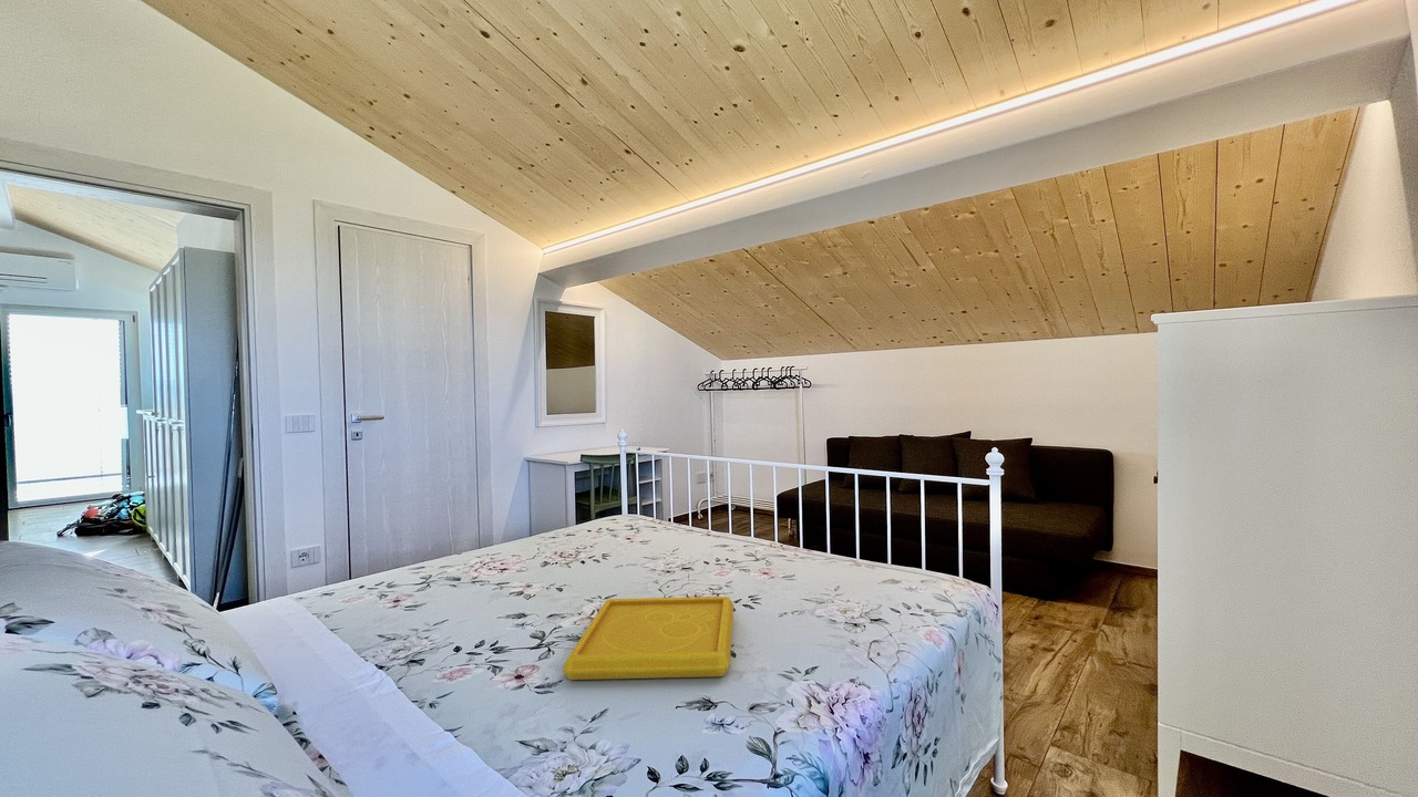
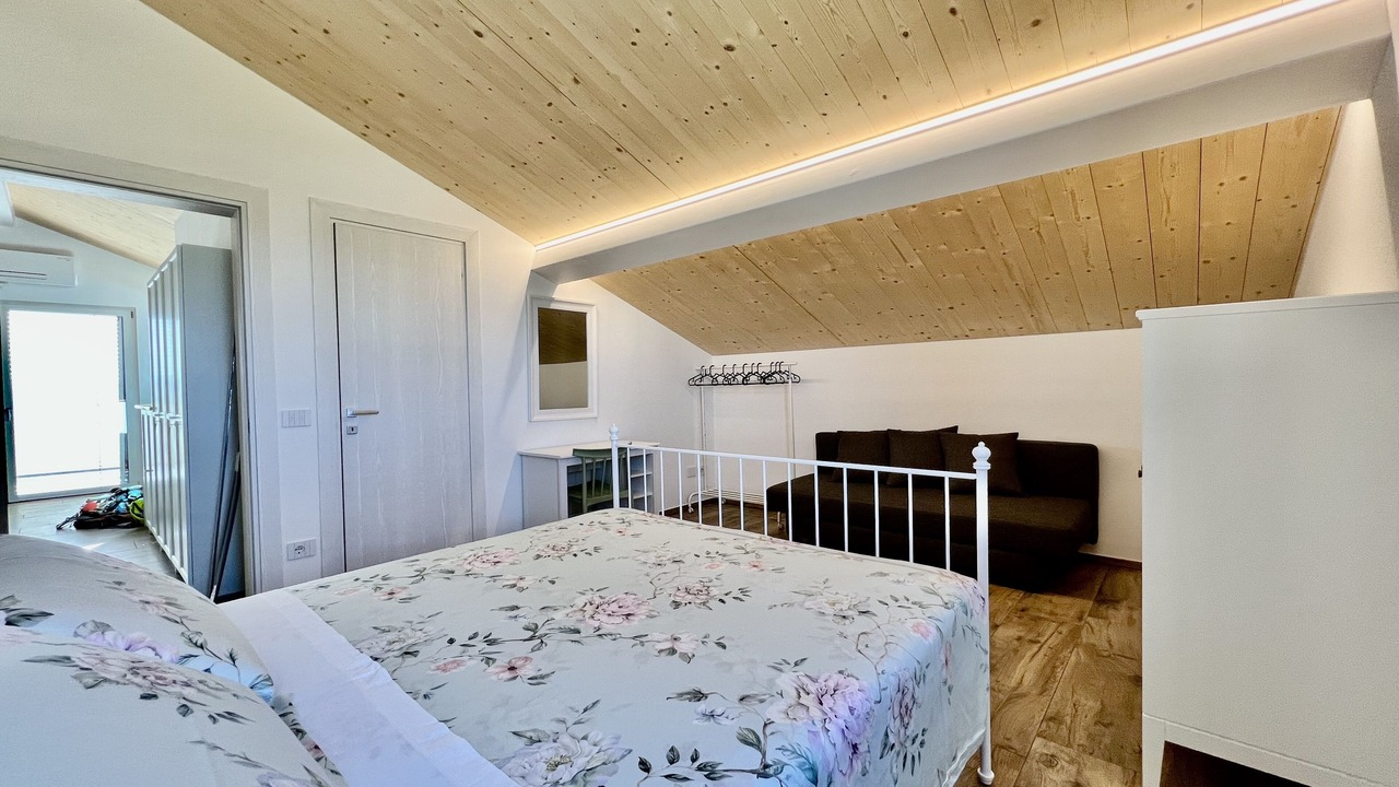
- serving tray [562,596,734,681]
